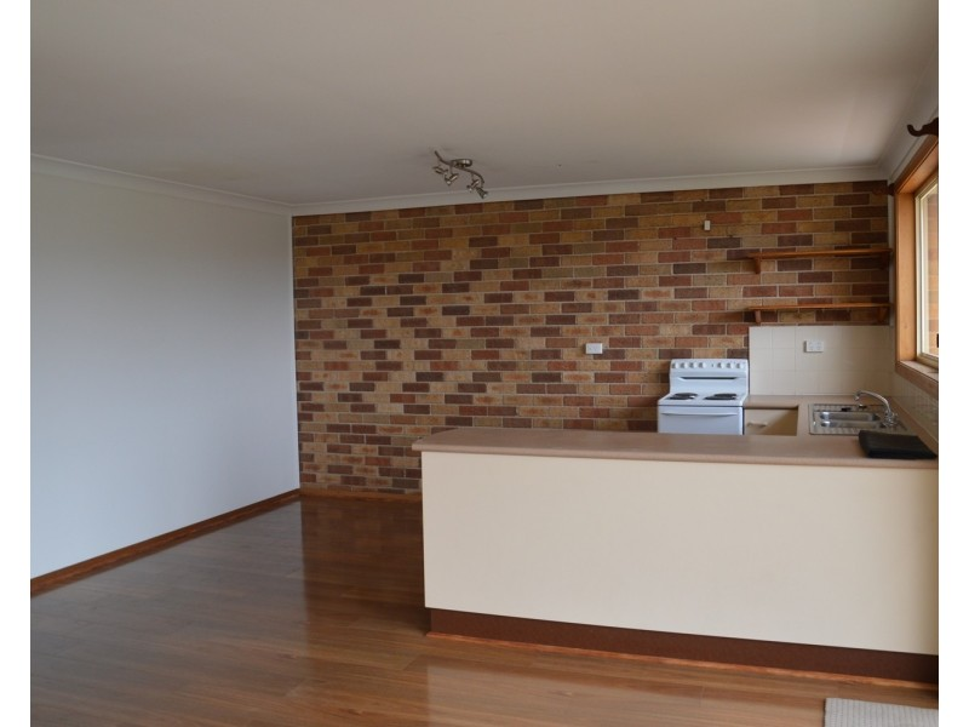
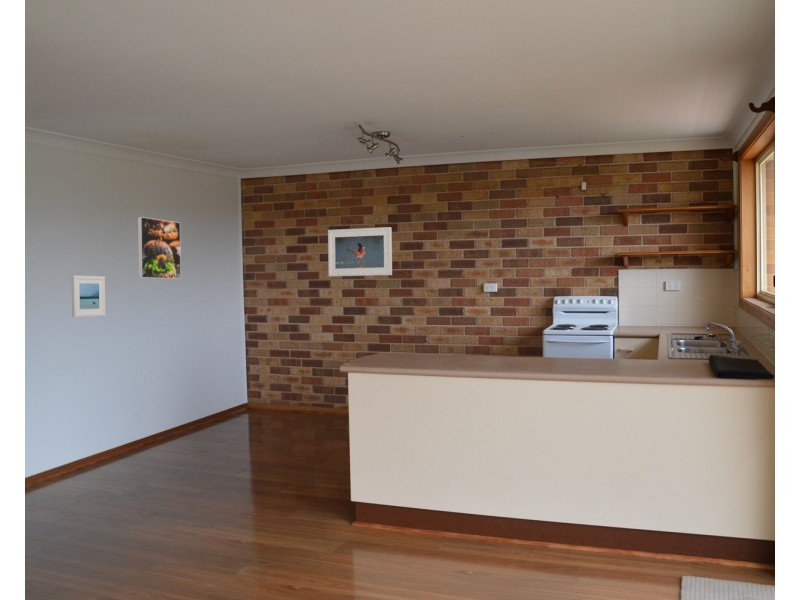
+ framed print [137,216,182,280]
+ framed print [71,275,106,318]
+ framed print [327,226,393,277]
